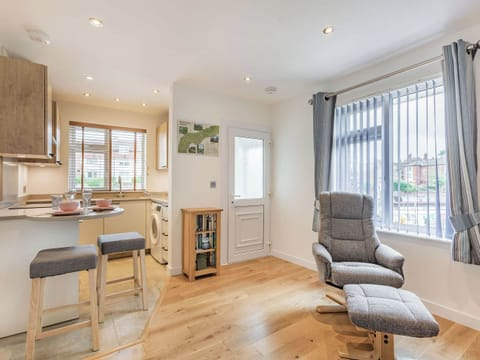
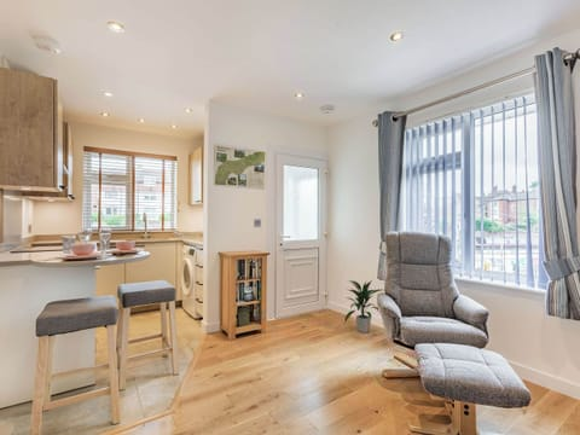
+ indoor plant [343,279,383,334]
